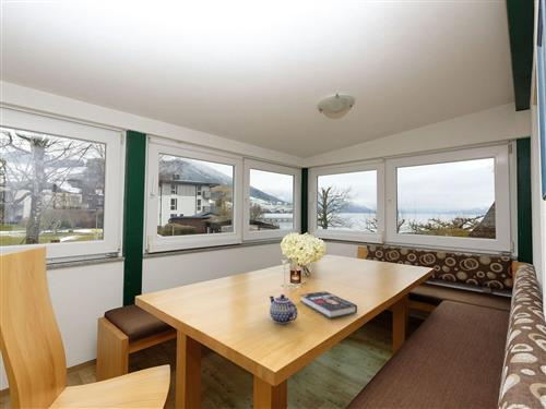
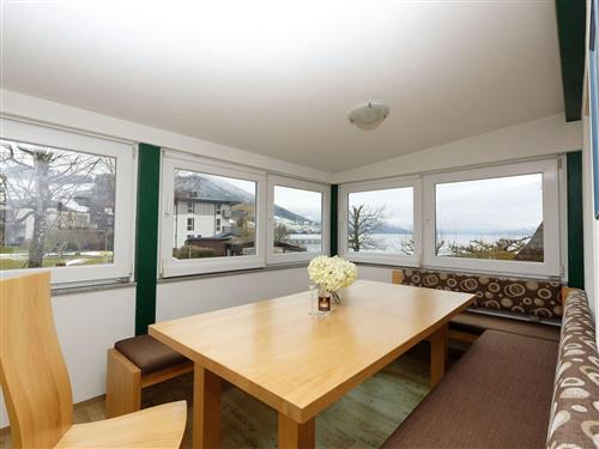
- book [299,290,358,320]
- teapot [269,293,299,325]
